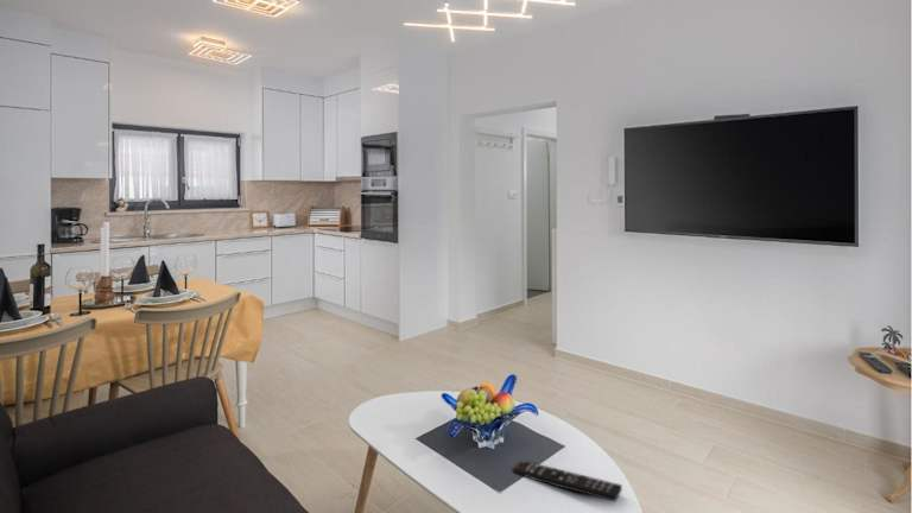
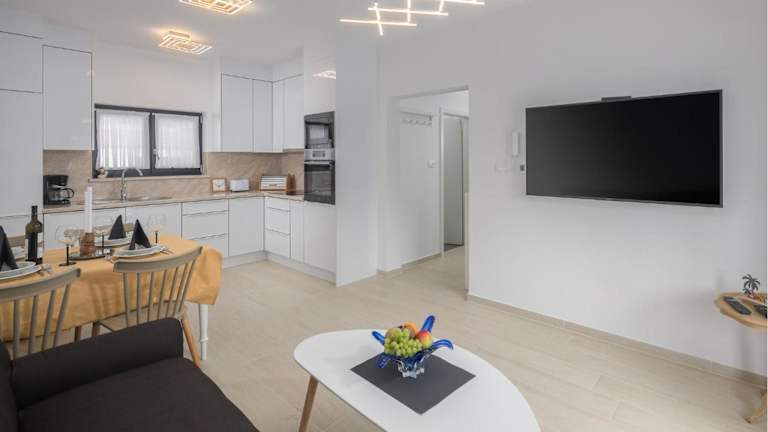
- remote control [511,460,623,502]
